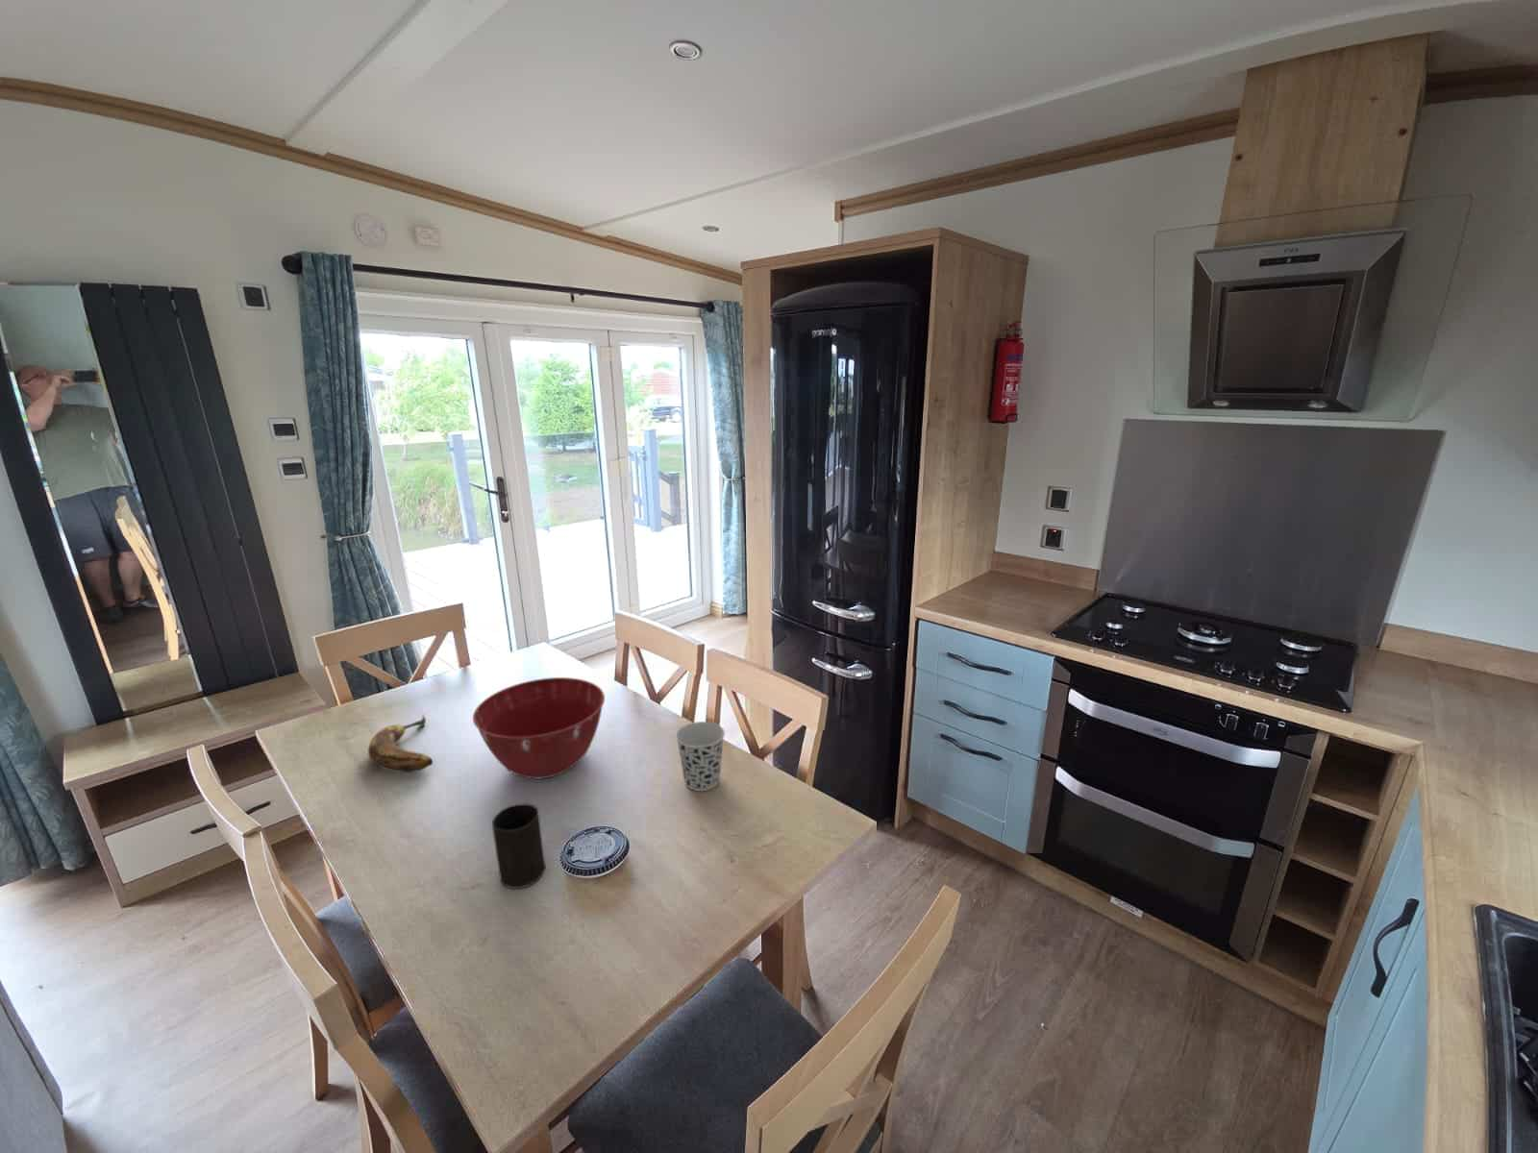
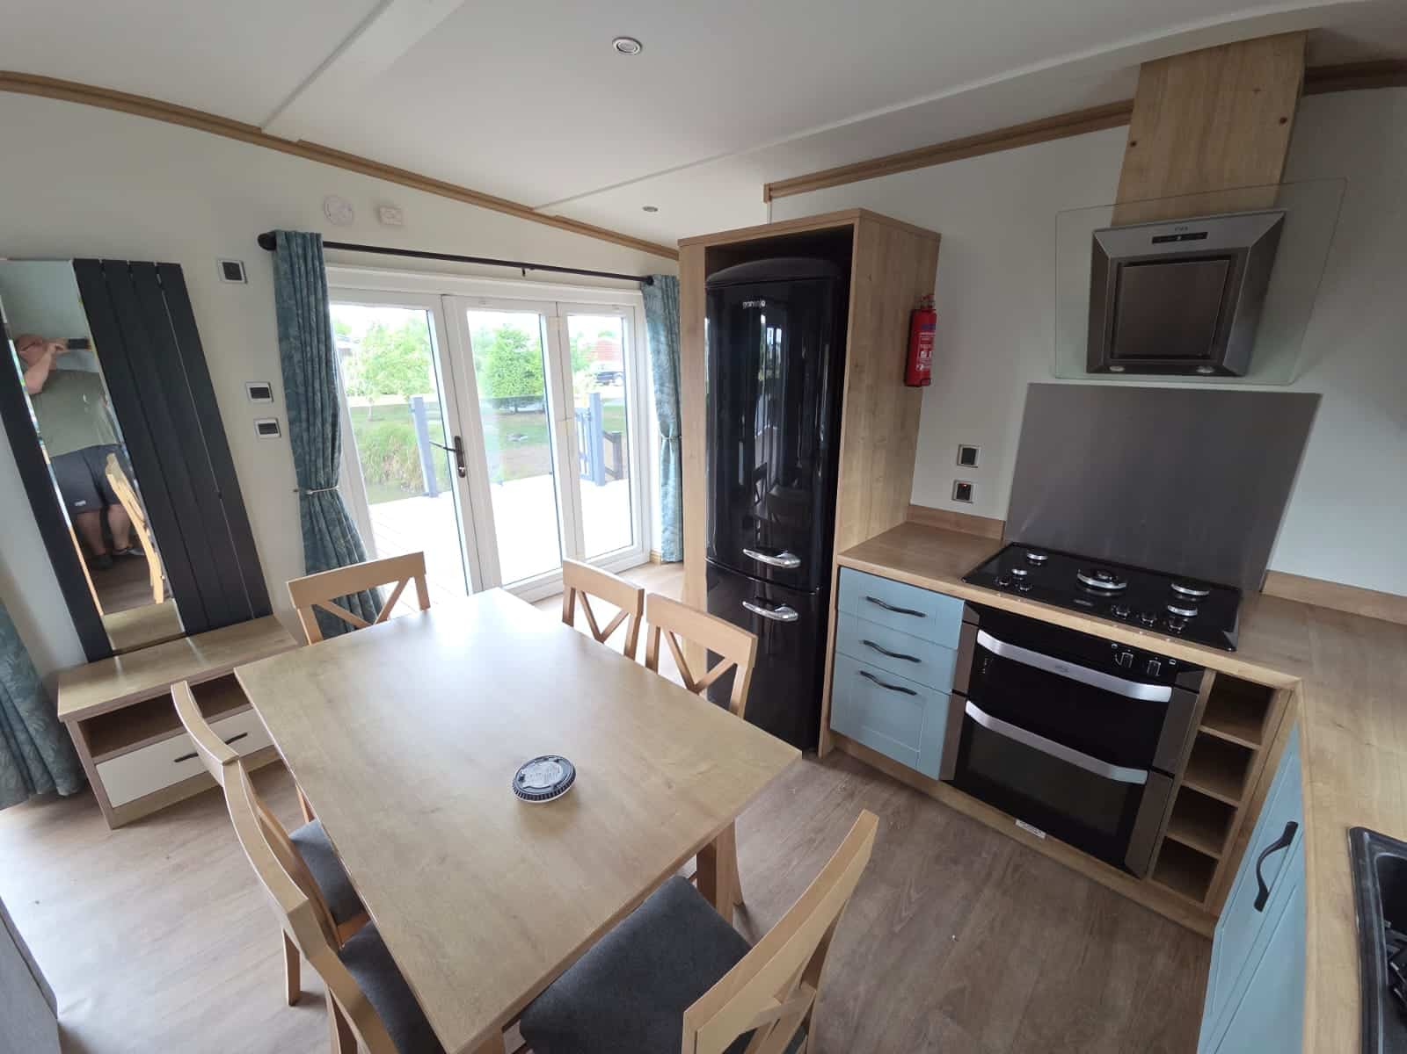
- mixing bowl [472,677,606,779]
- banana [367,713,434,774]
- cup [492,802,547,889]
- cup [675,721,725,792]
